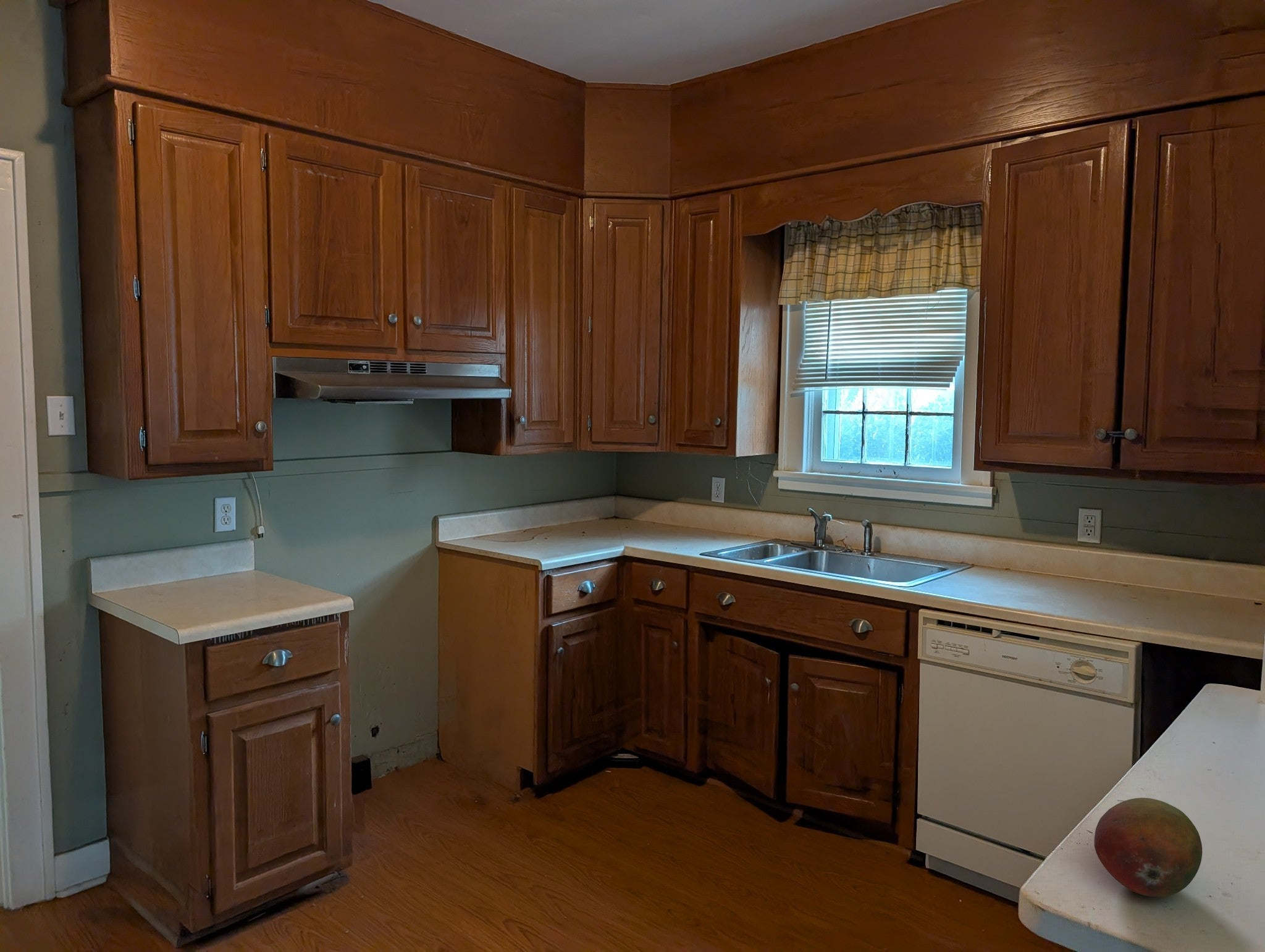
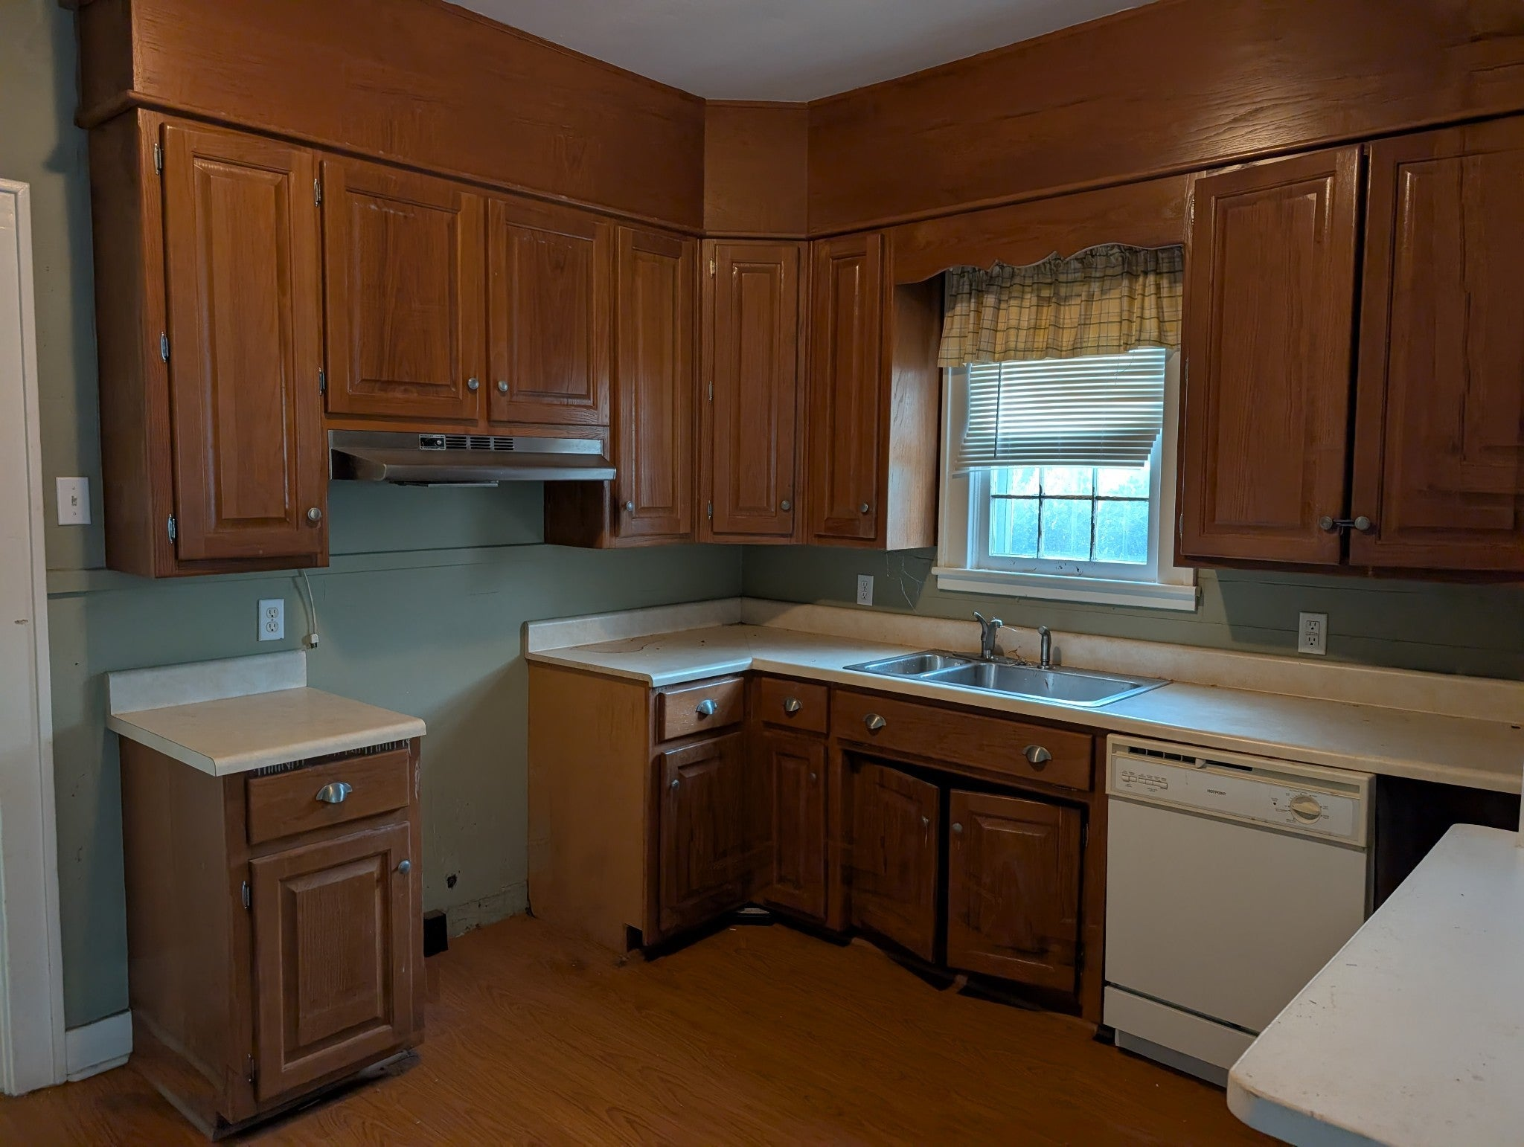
- fruit [1093,797,1203,898]
